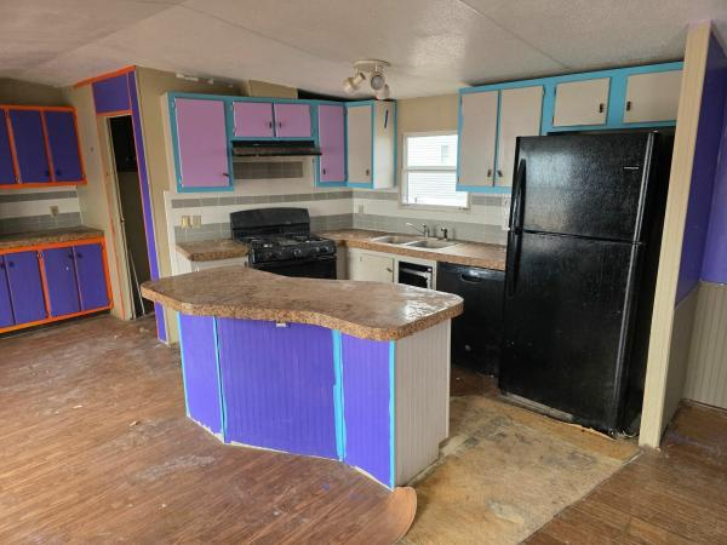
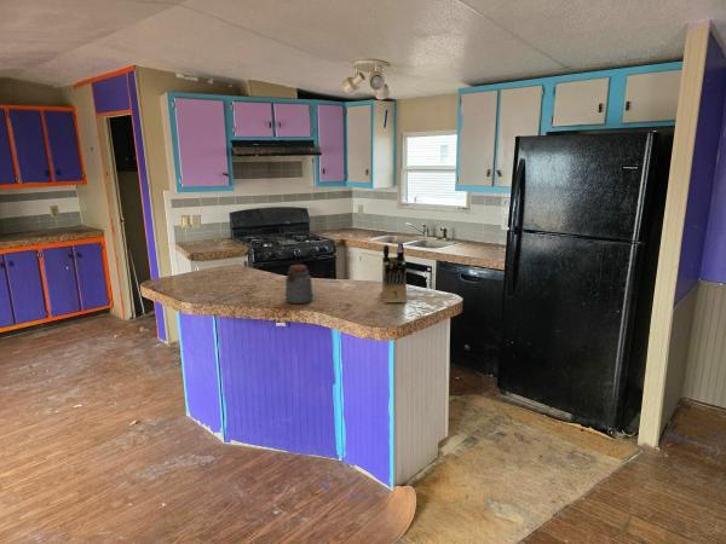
+ knife block [381,241,408,305]
+ jar [284,264,313,305]
